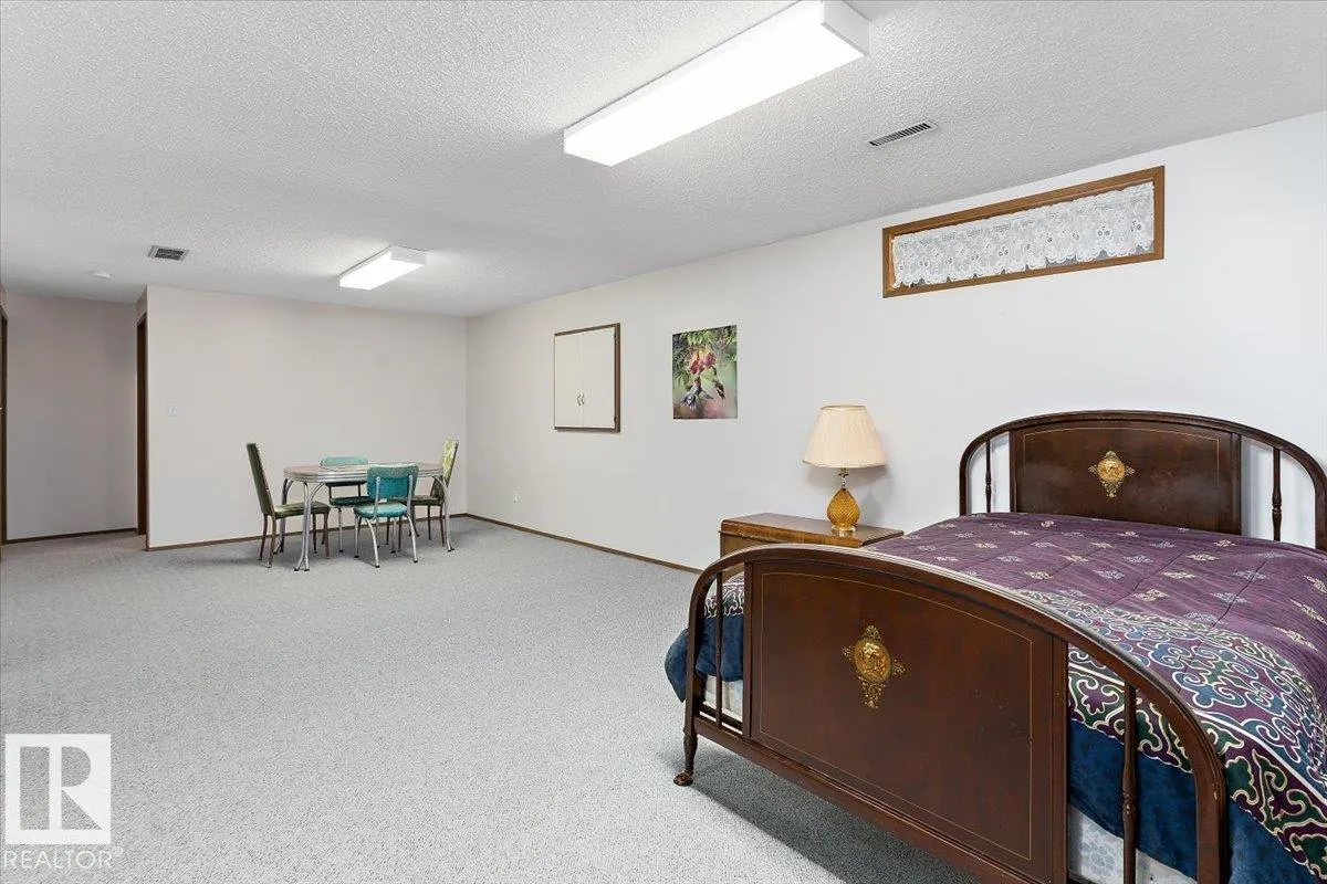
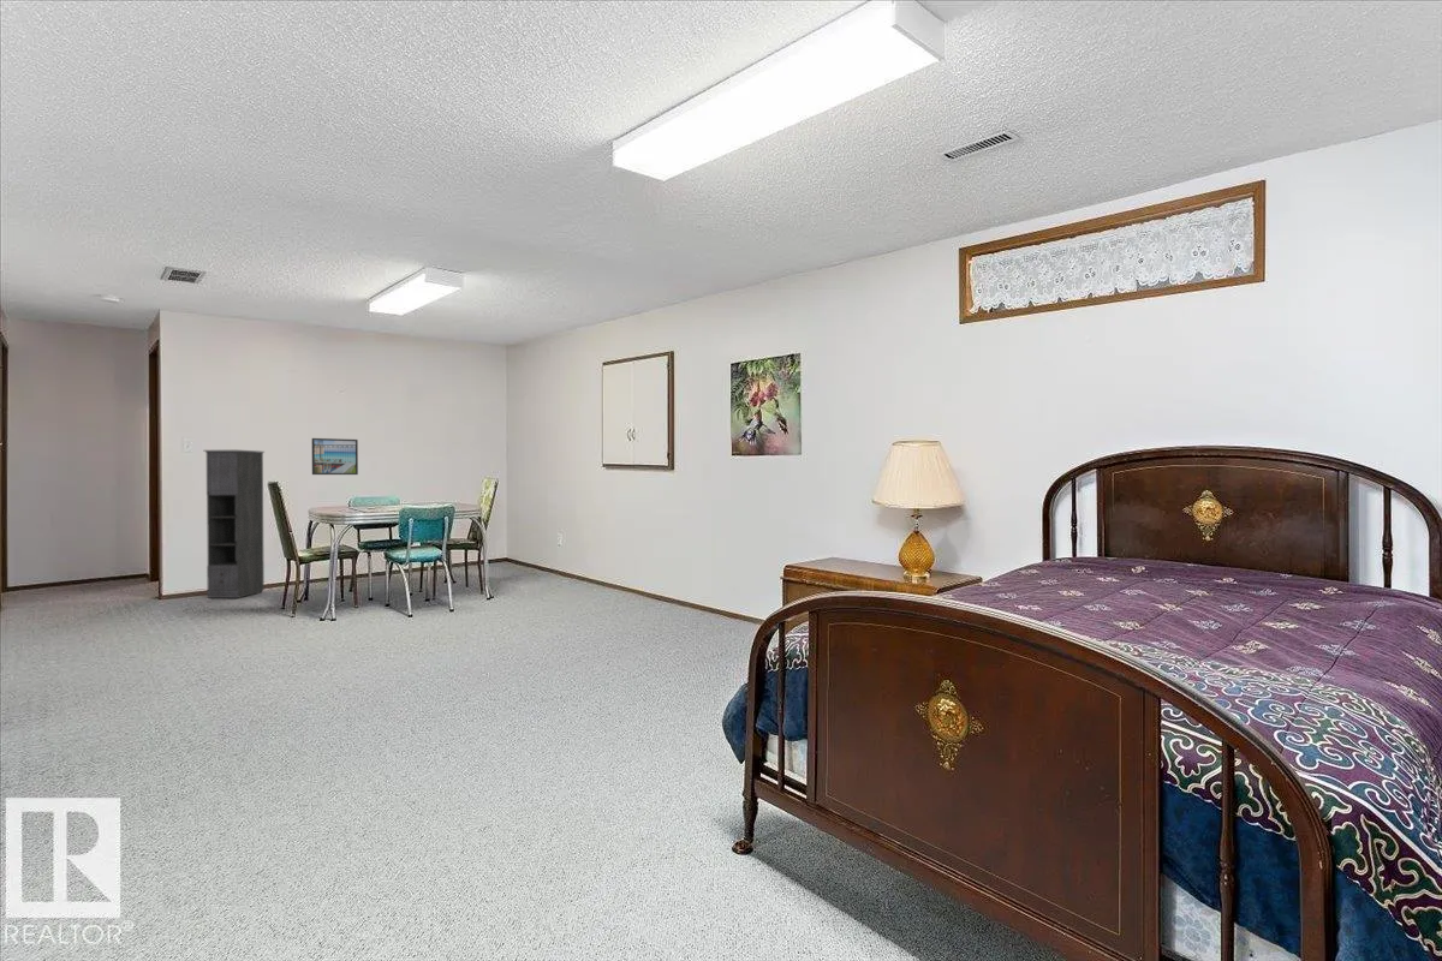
+ storage cabinet [203,449,266,599]
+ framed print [311,437,359,476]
